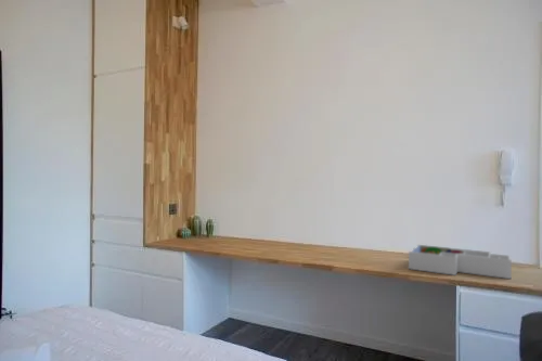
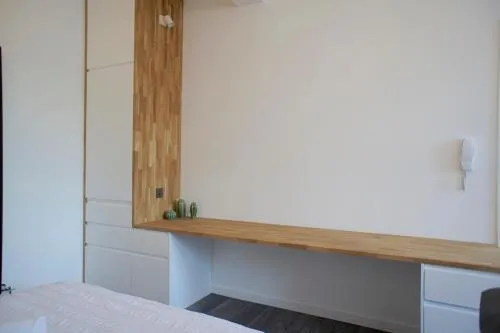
- desk organizer [408,244,513,280]
